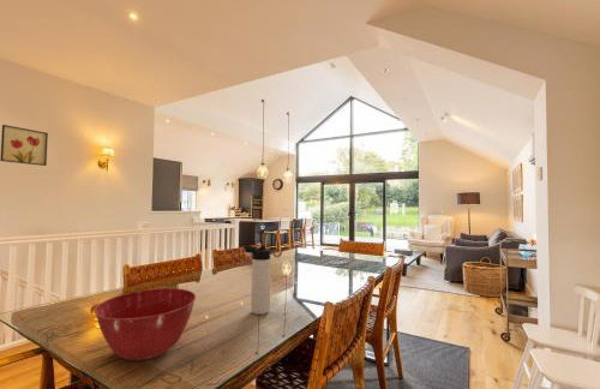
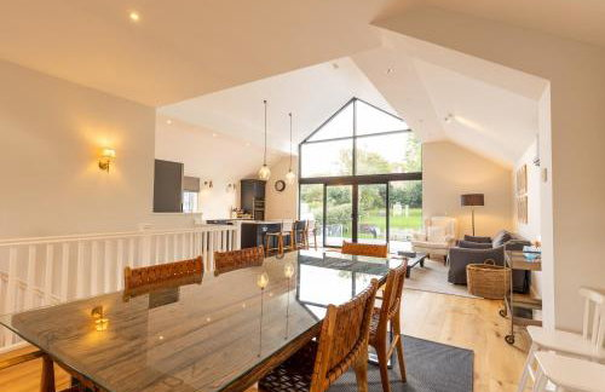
- thermos bottle [242,245,271,316]
- wall art [0,124,49,167]
- mixing bowl [92,287,197,361]
